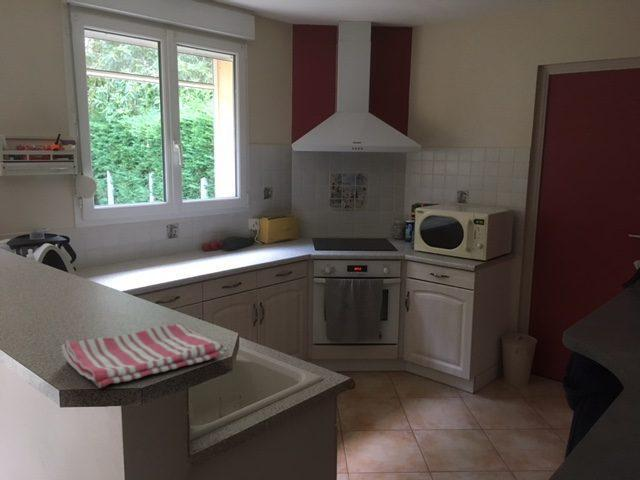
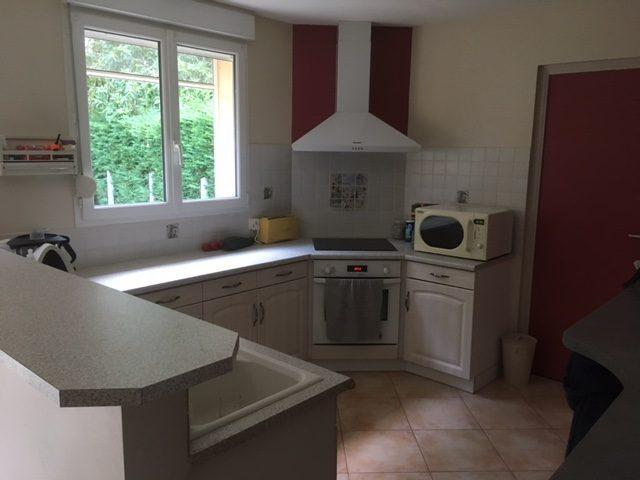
- dish towel [60,323,228,389]
